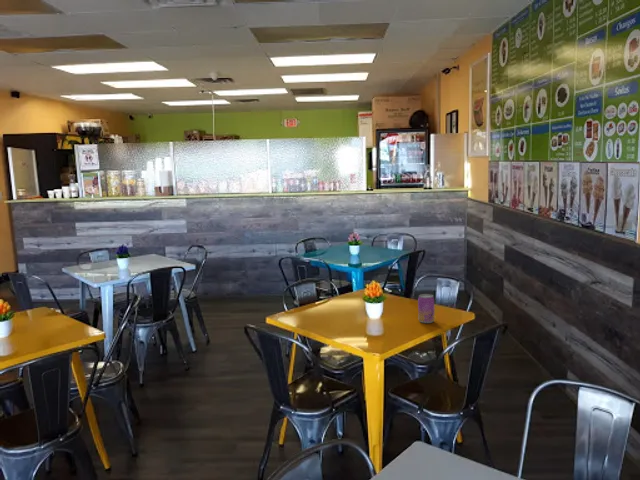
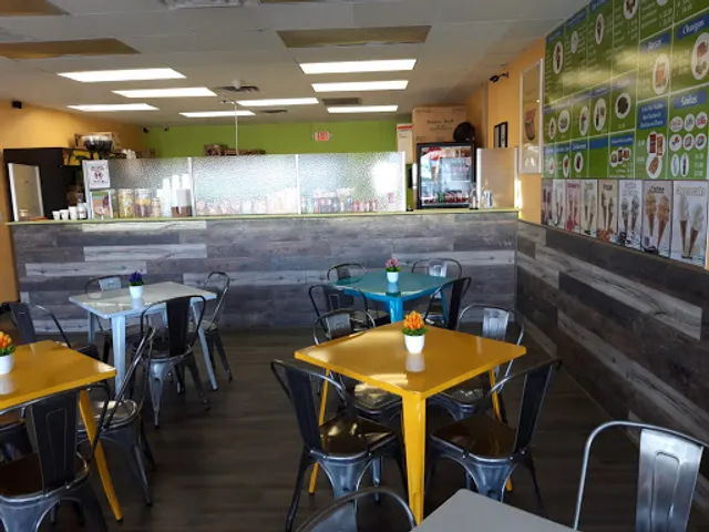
- beverage can [417,293,436,324]
